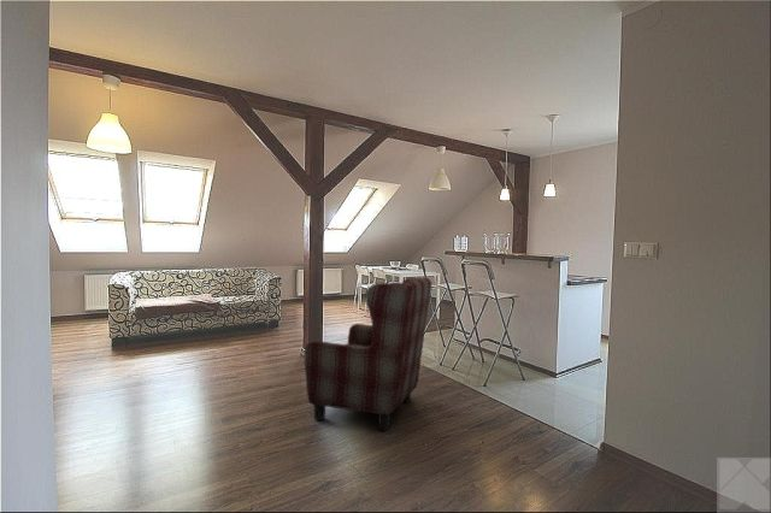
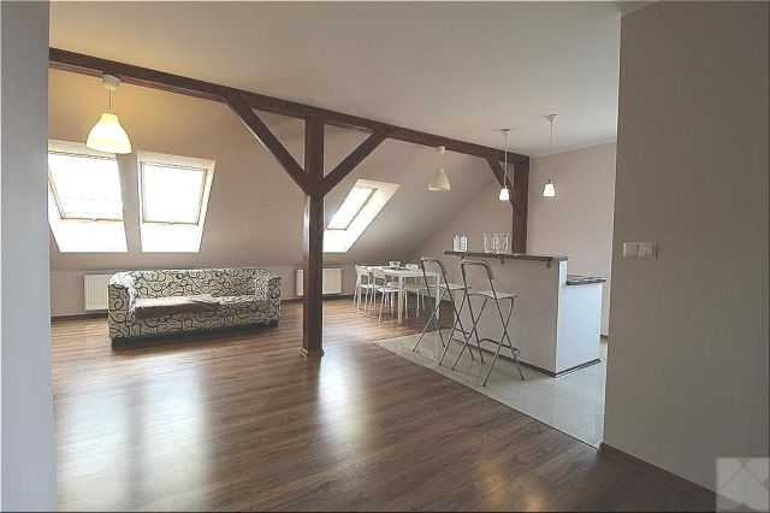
- armchair [304,277,432,432]
